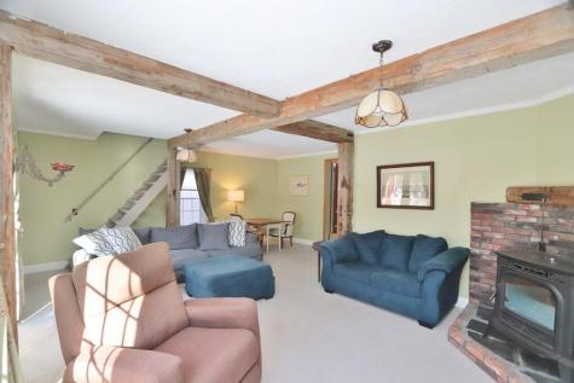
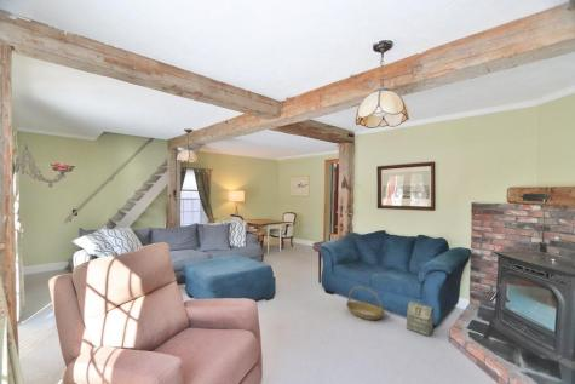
+ basket [345,286,386,321]
+ bag [406,299,435,338]
